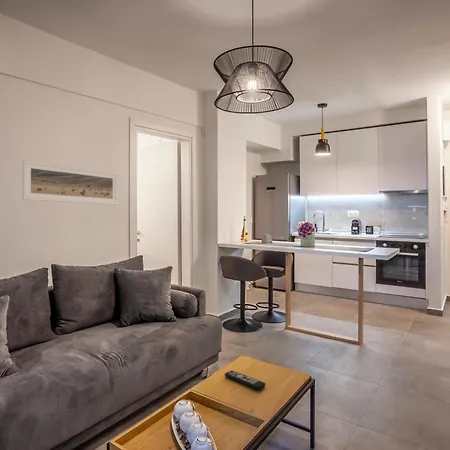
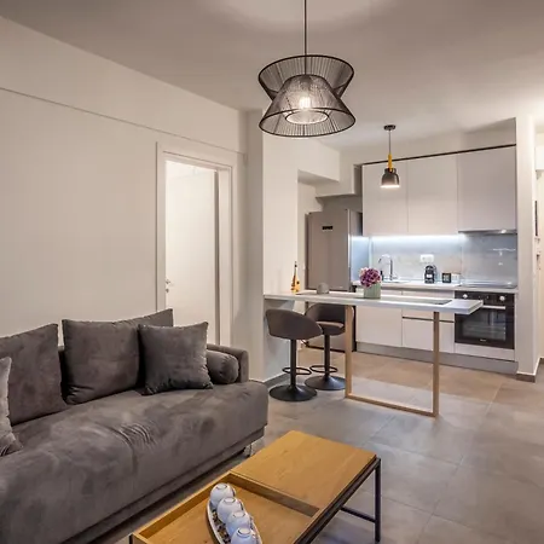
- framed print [22,159,119,206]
- remote control [224,370,266,391]
